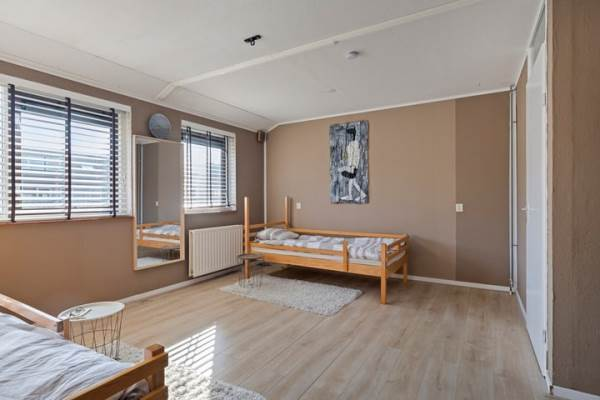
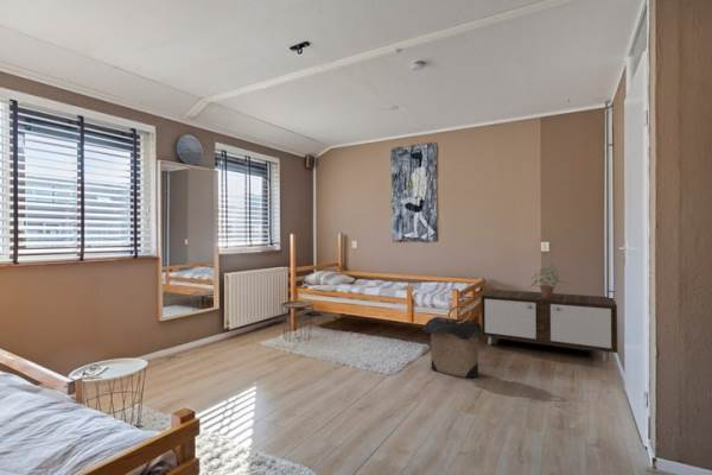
+ potted plant [528,264,567,298]
+ cabinet [481,289,618,362]
+ laundry hamper [421,304,483,379]
